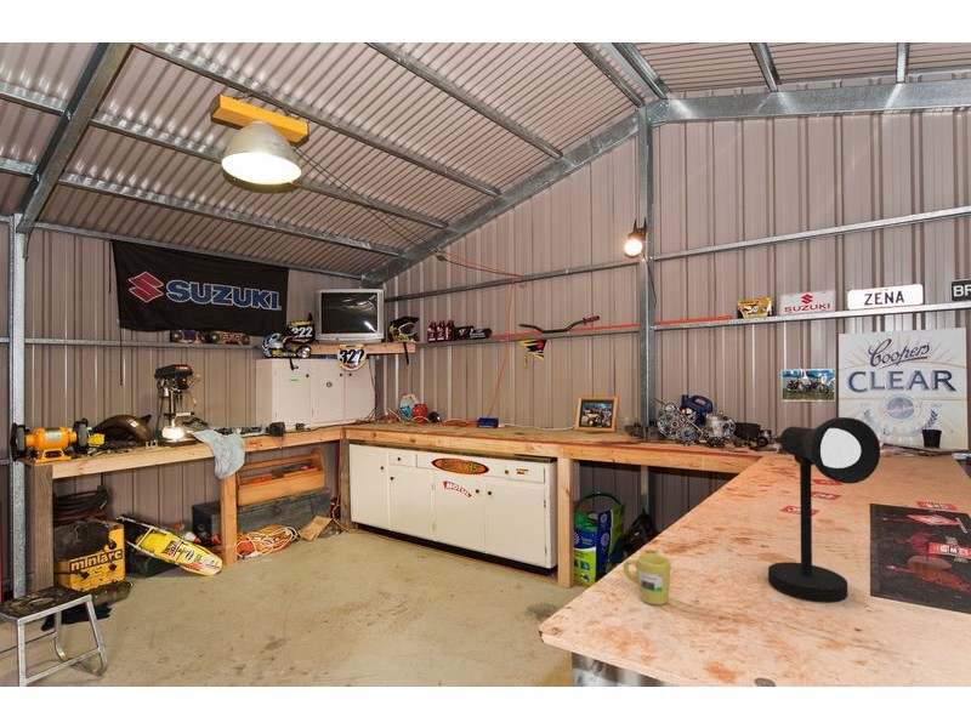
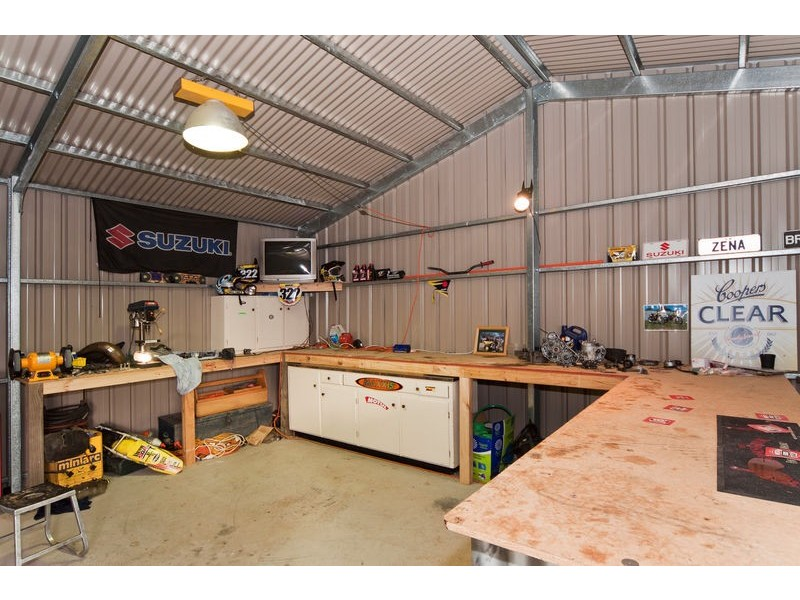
- desk lamp [767,416,881,603]
- mug [623,552,672,607]
